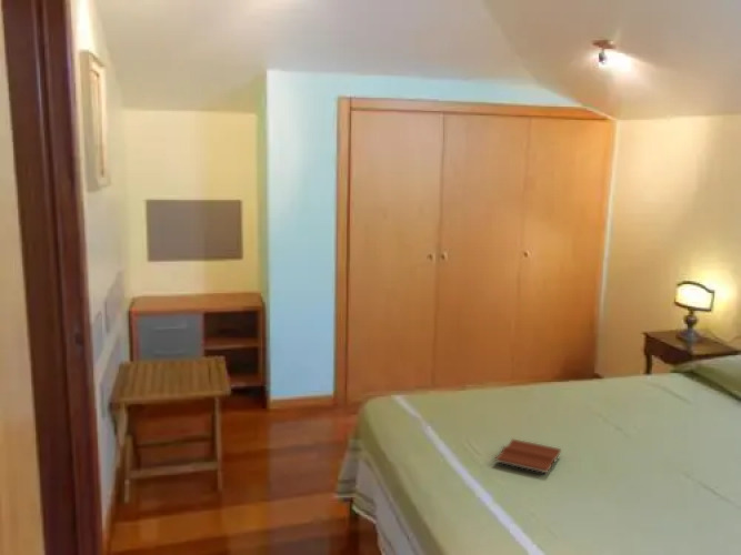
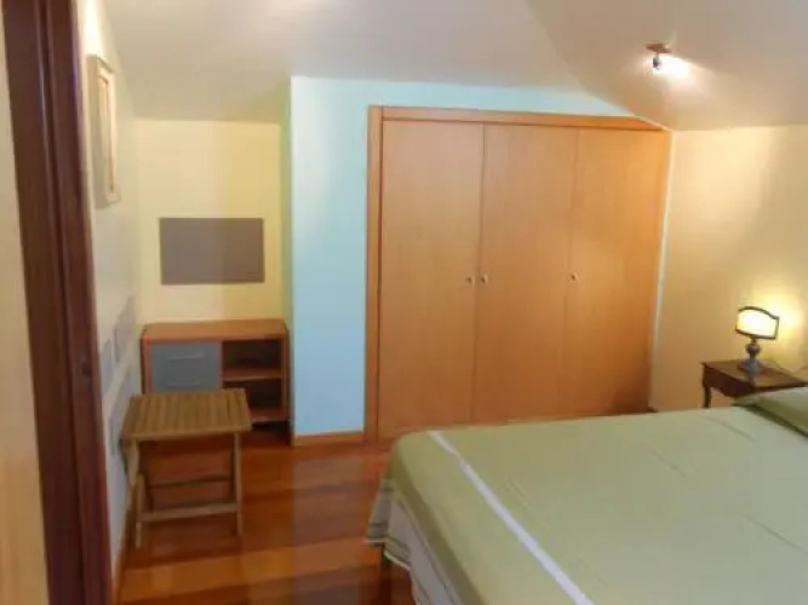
- book [493,438,562,474]
